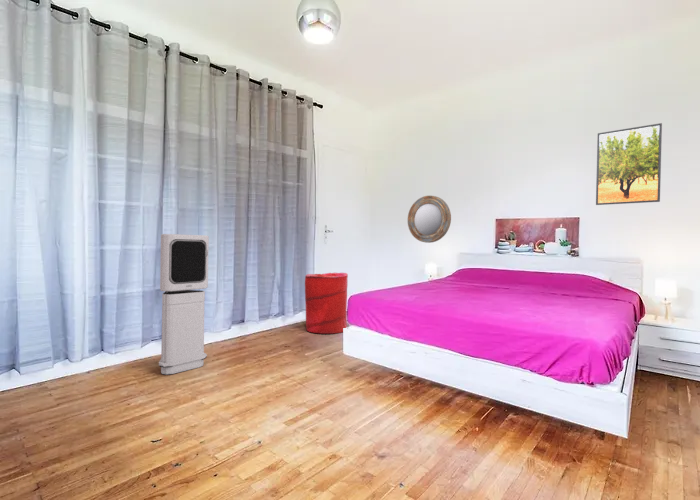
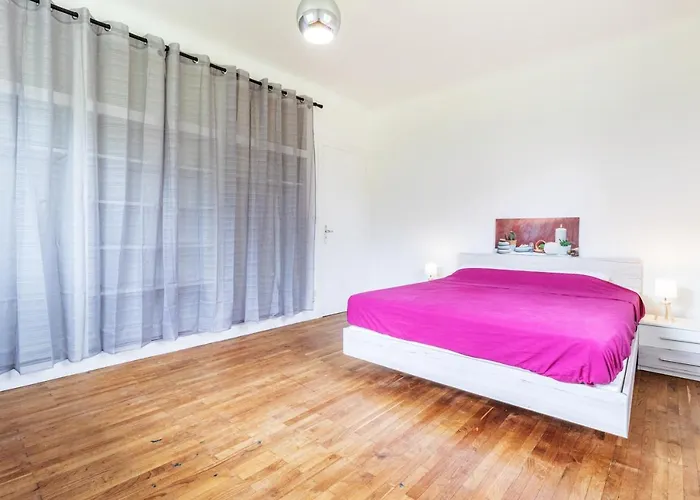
- home mirror [407,195,452,244]
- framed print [595,122,663,206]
- air purifier [158,233,210,375]
- laundry hamper [304,272,349,335]
